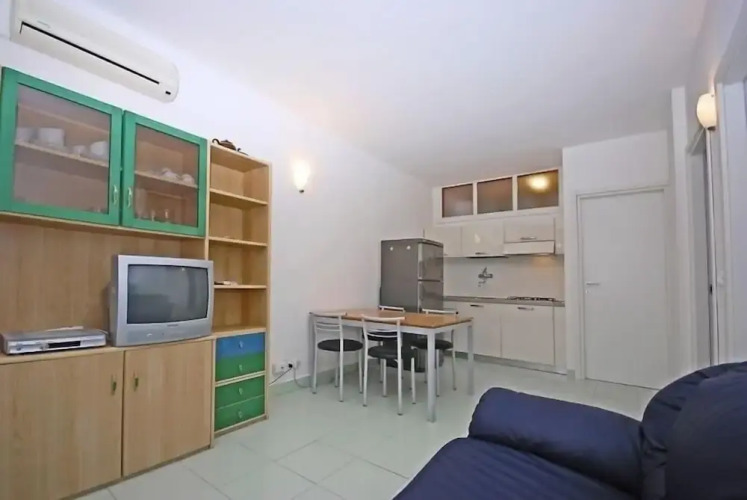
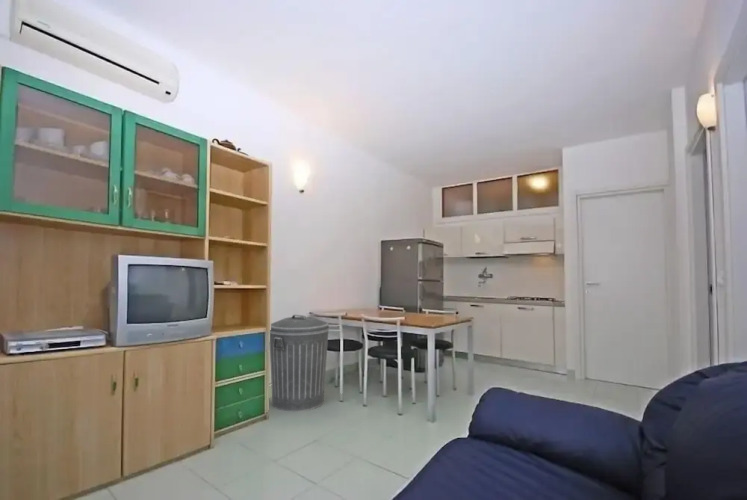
+ trash can [269,314,330,413]
